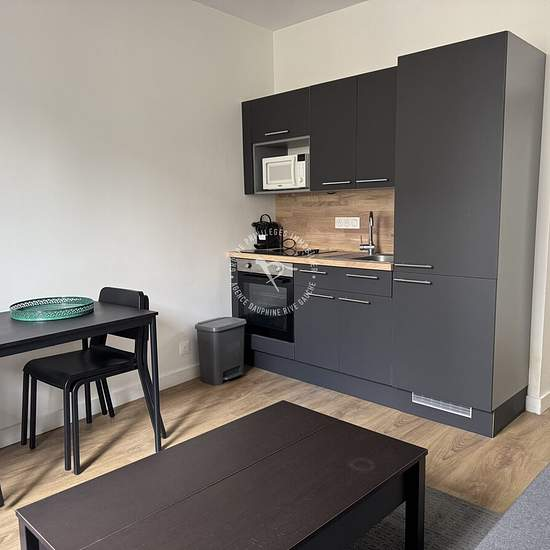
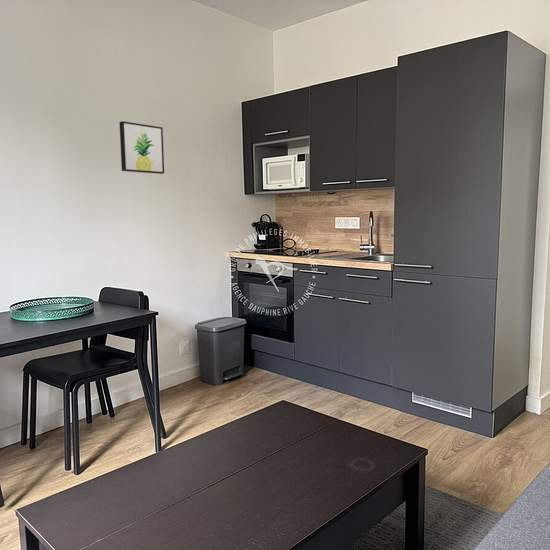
+ wall art [118,120,165,175]
